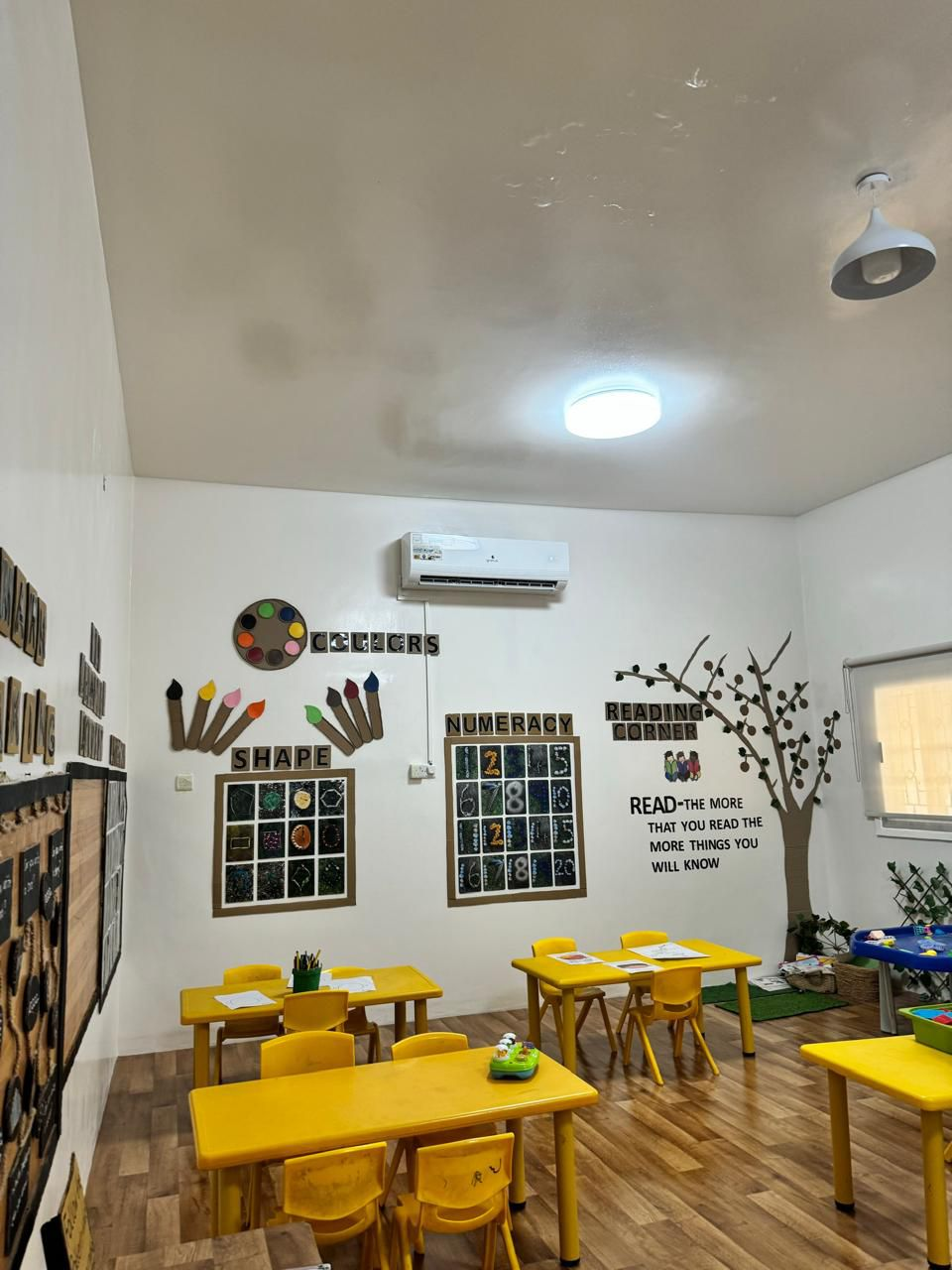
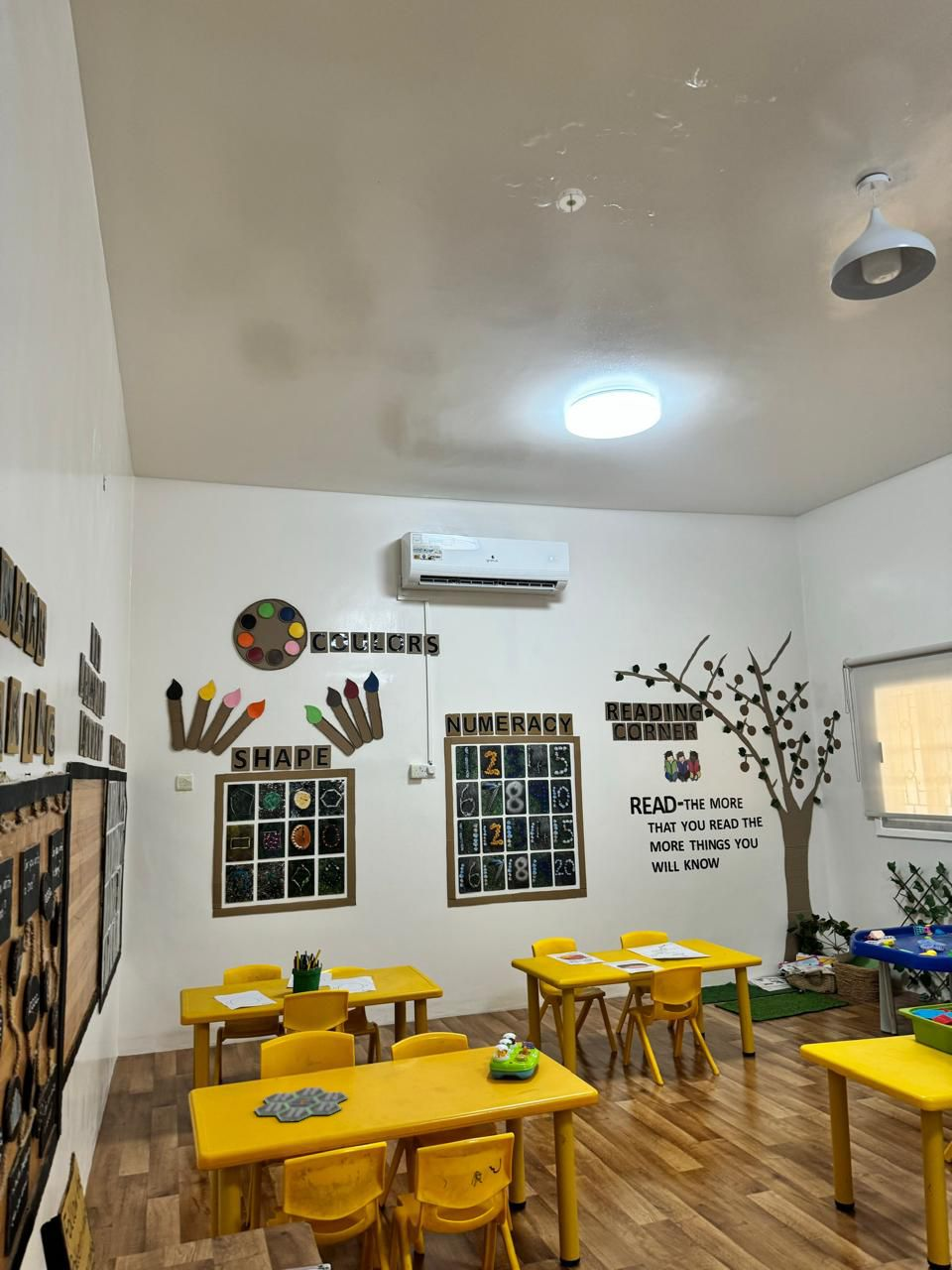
+ board game [254,1086,349,1123]
+ smoke detector [554,188,587,216]
